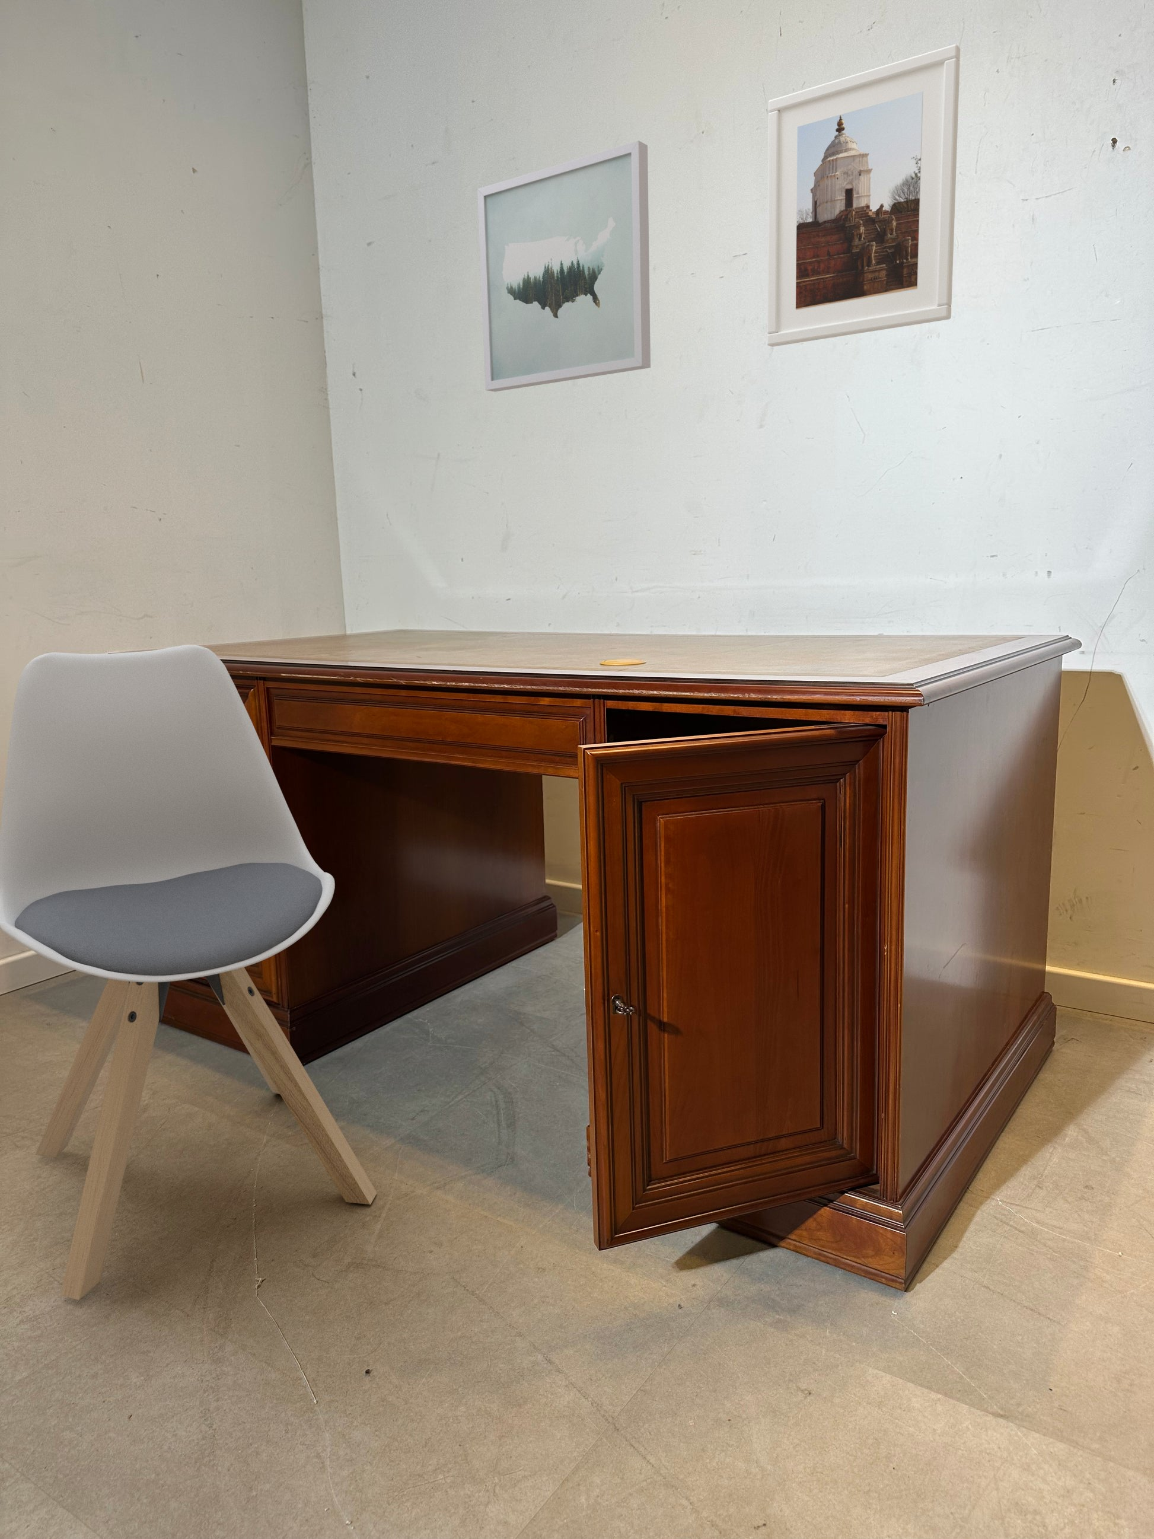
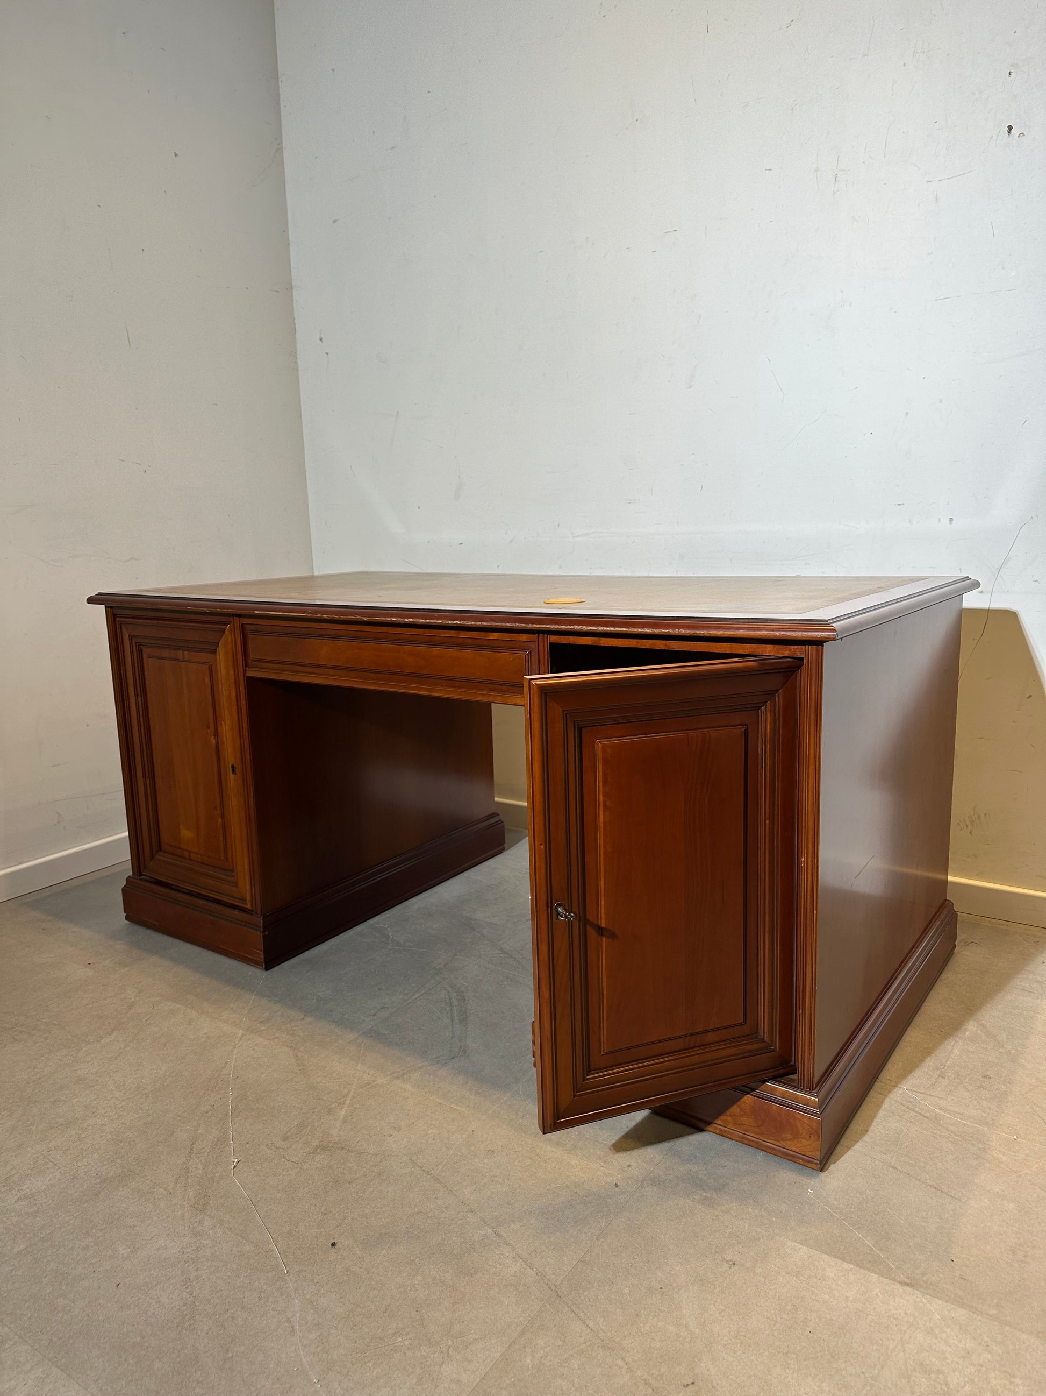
- chair [0,643,378,1300]
- wall art [476,139,651,391]
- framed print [767,44,961,348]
